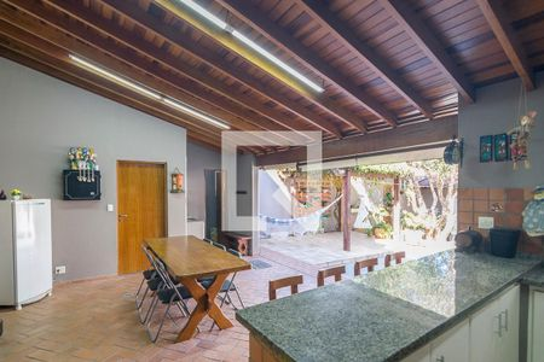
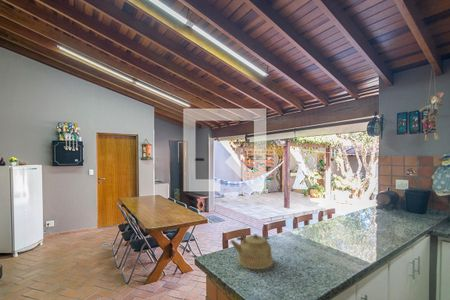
+ kettle [229,232,274,270]
